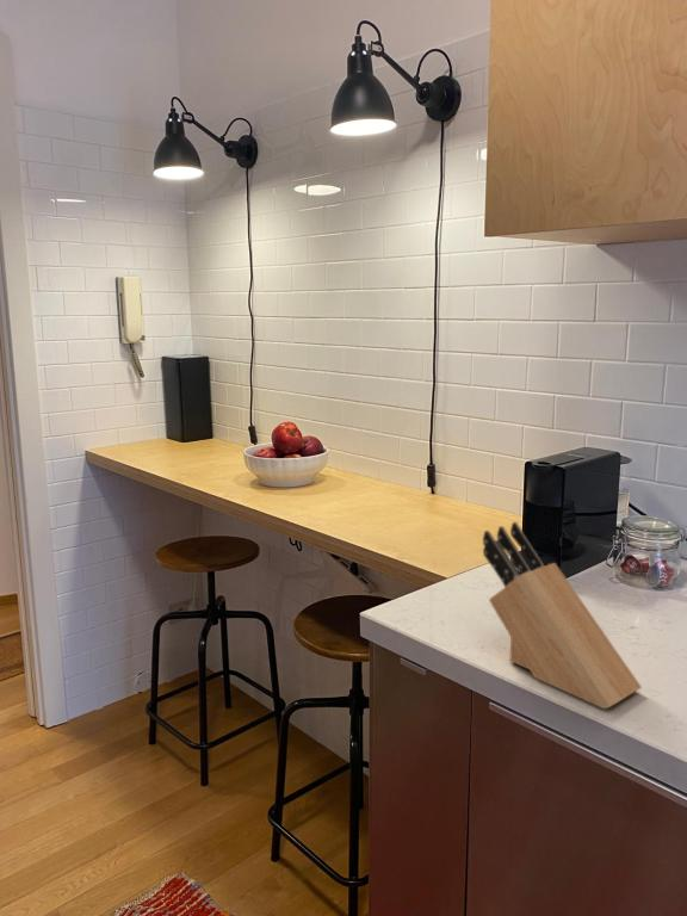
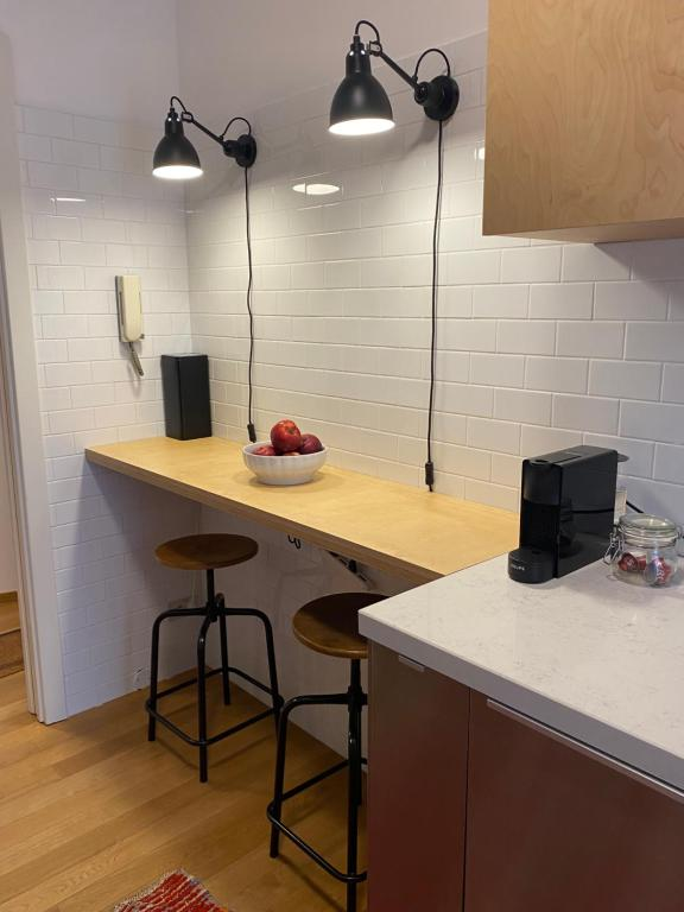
- knife block [482,521,643,710]
